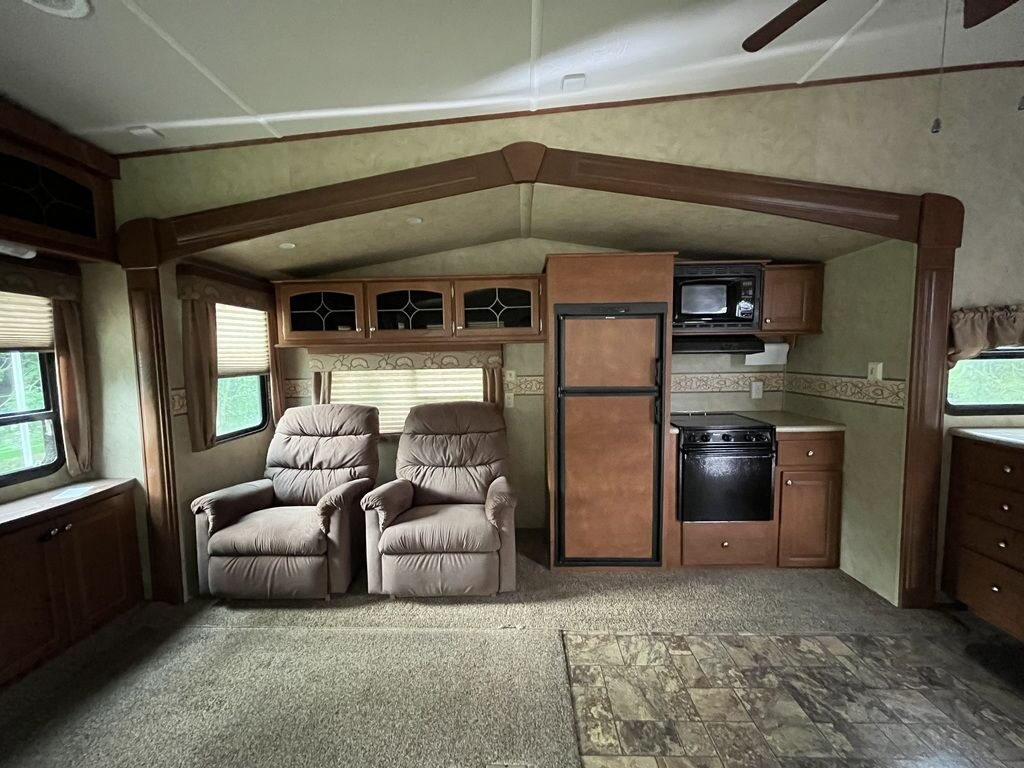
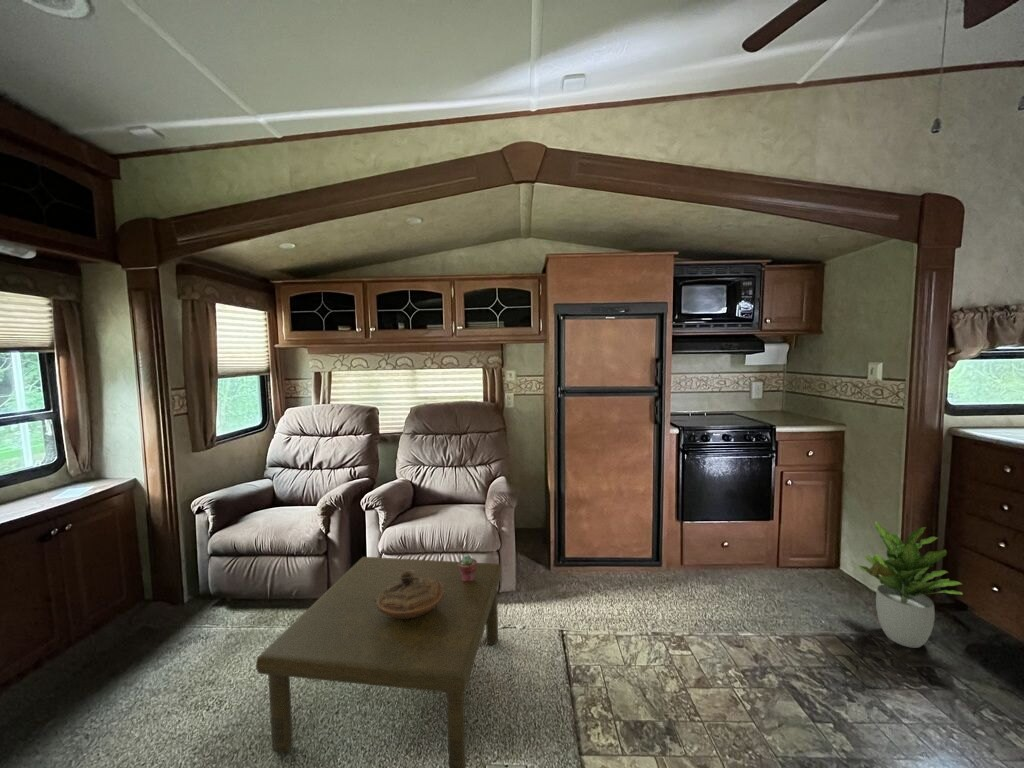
+ coffee table [255,556,502,768]
+ potted plant [856,520,963,649]
+ potted succulent [458,554,478,582]
+ decorative bowl [375,570,445,619]
